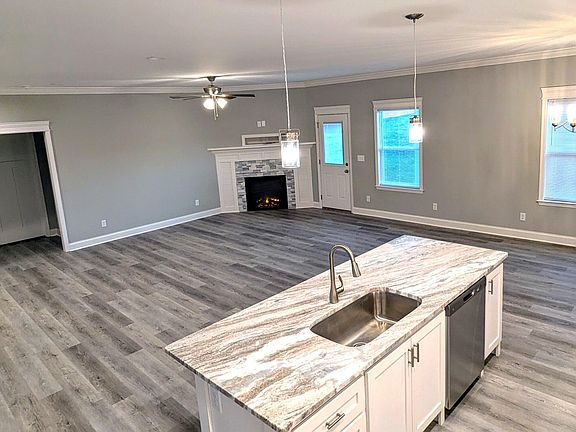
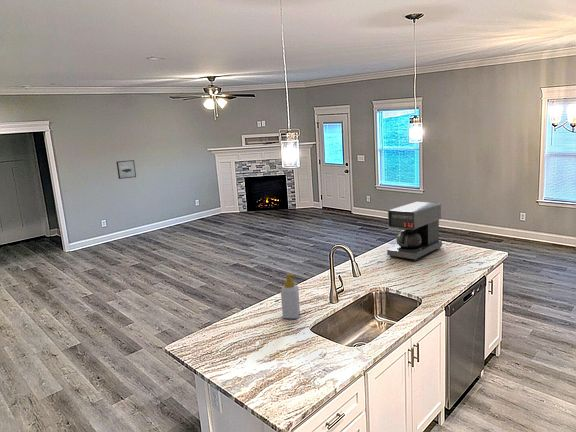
+ coffee maker [386,201,443,261]
+ wall art [116,159,137,180]
+ soap bottle [280,273,301,320]
